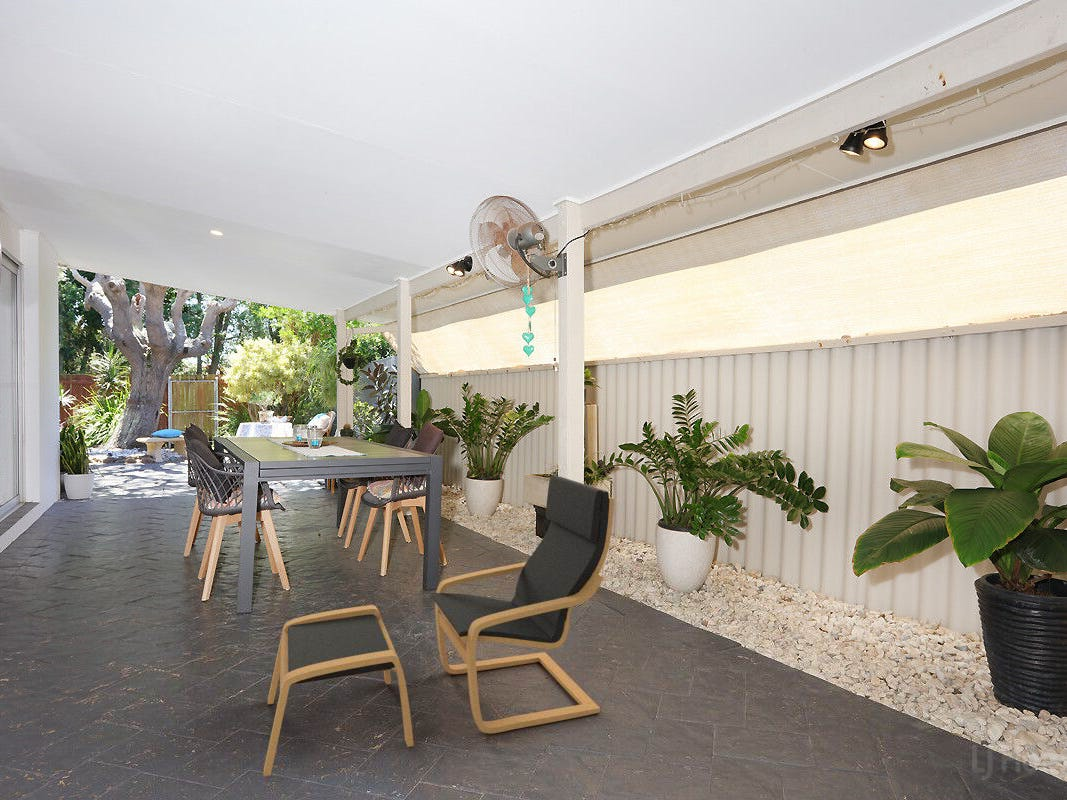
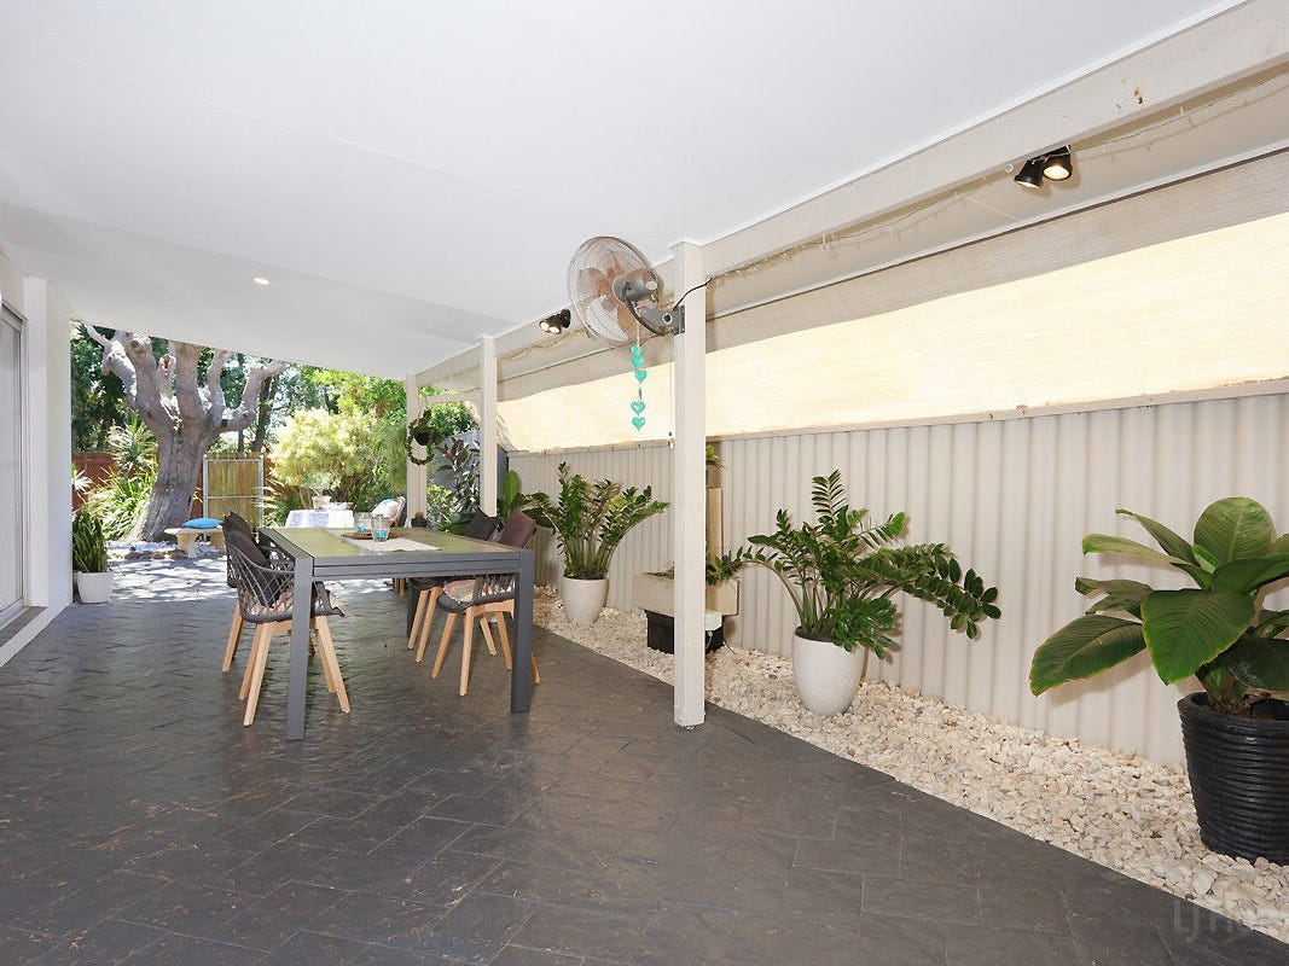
- lounge chair [263,475,615,777]
